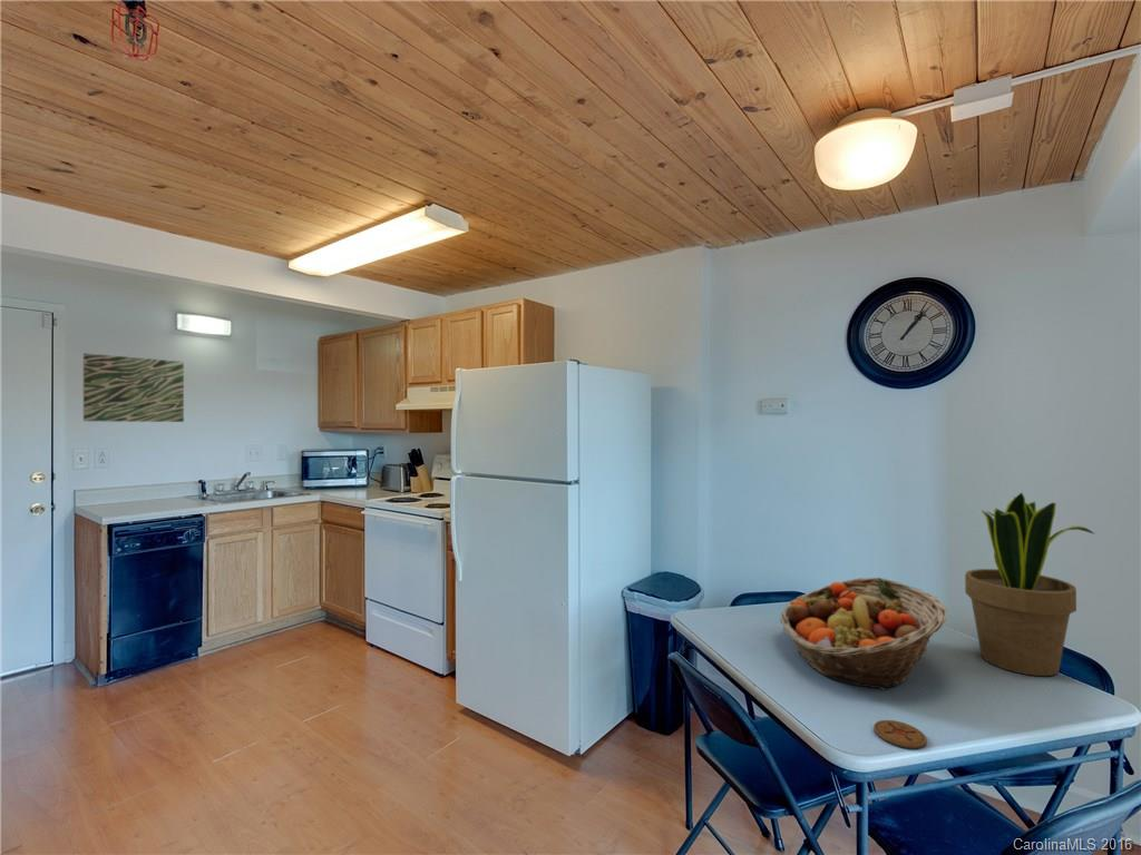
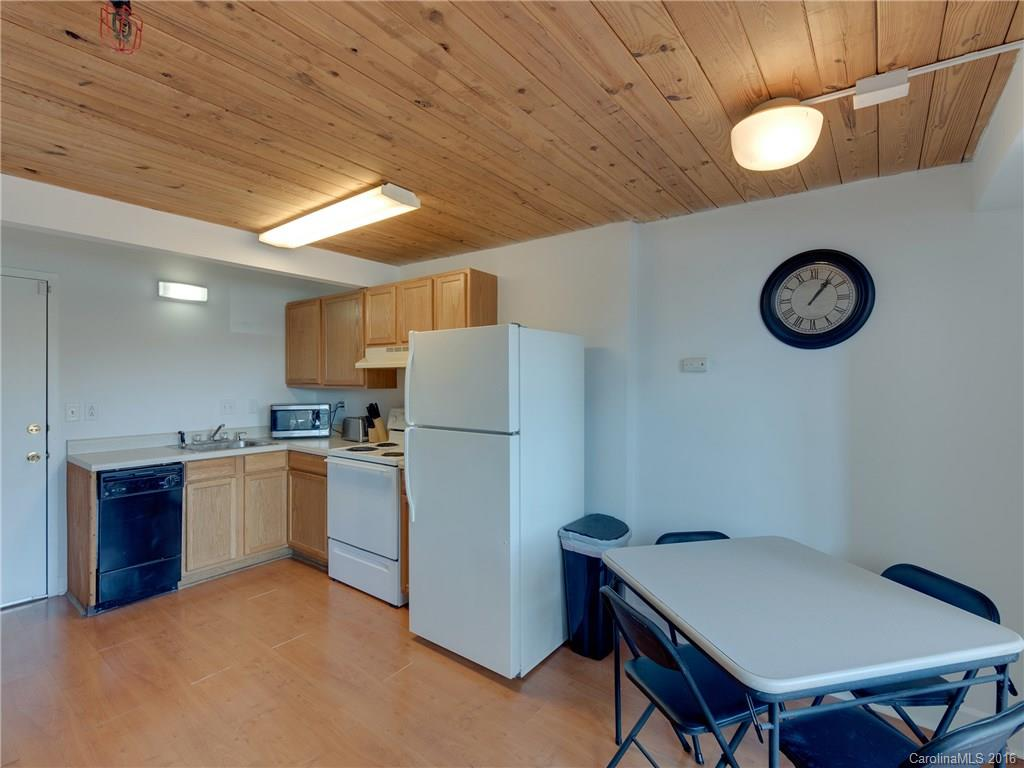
- potted plant [964,492,1096,677]
- coaster [872,719,928,749]
- fruit basket [779,577,948,691]
- wall art [82,352,185,423]
